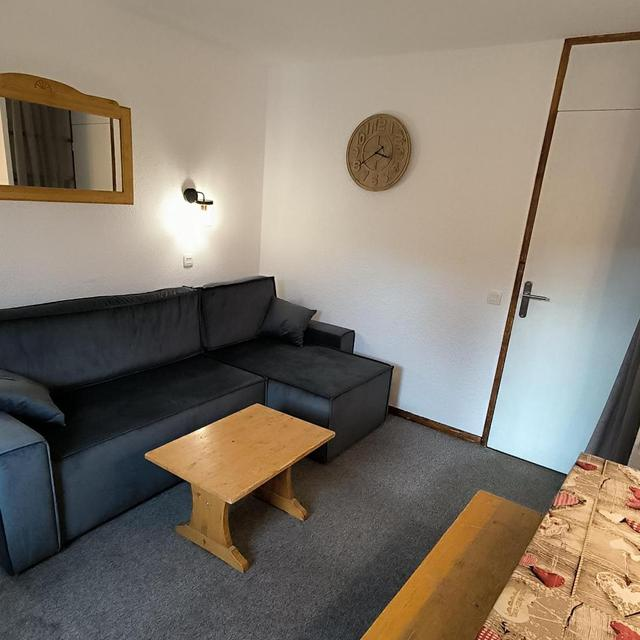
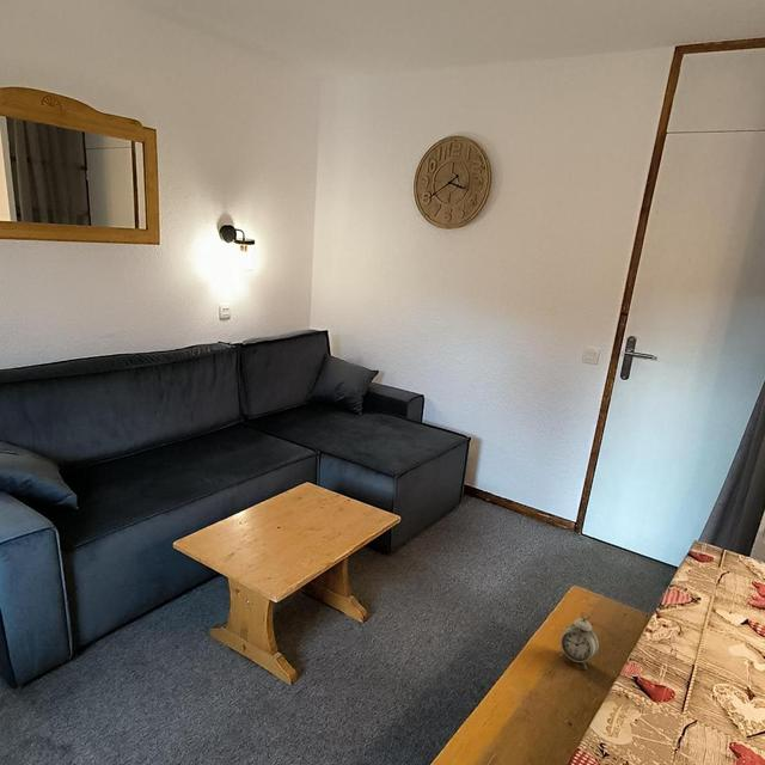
+ alarm clock [558,611,600,671]
